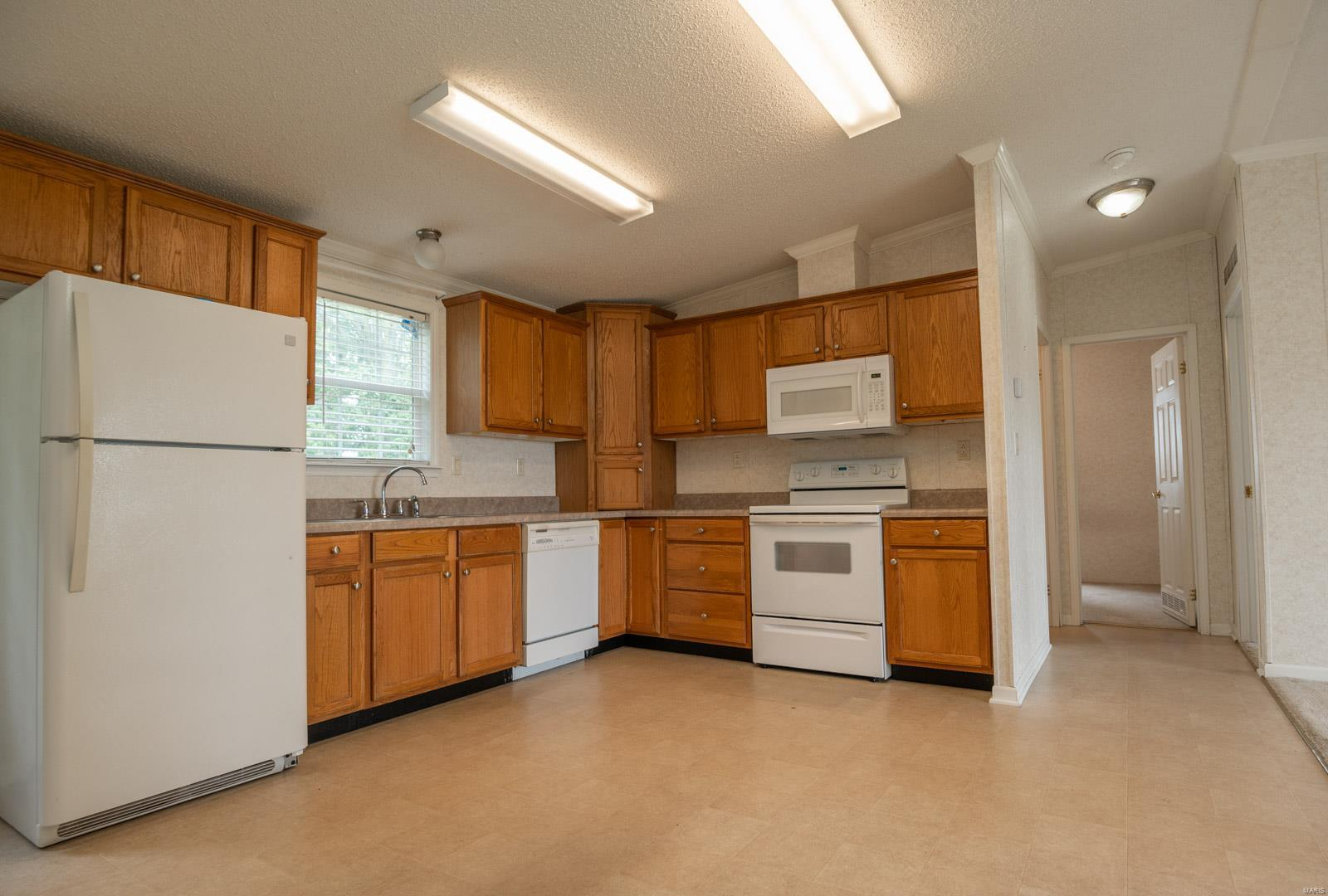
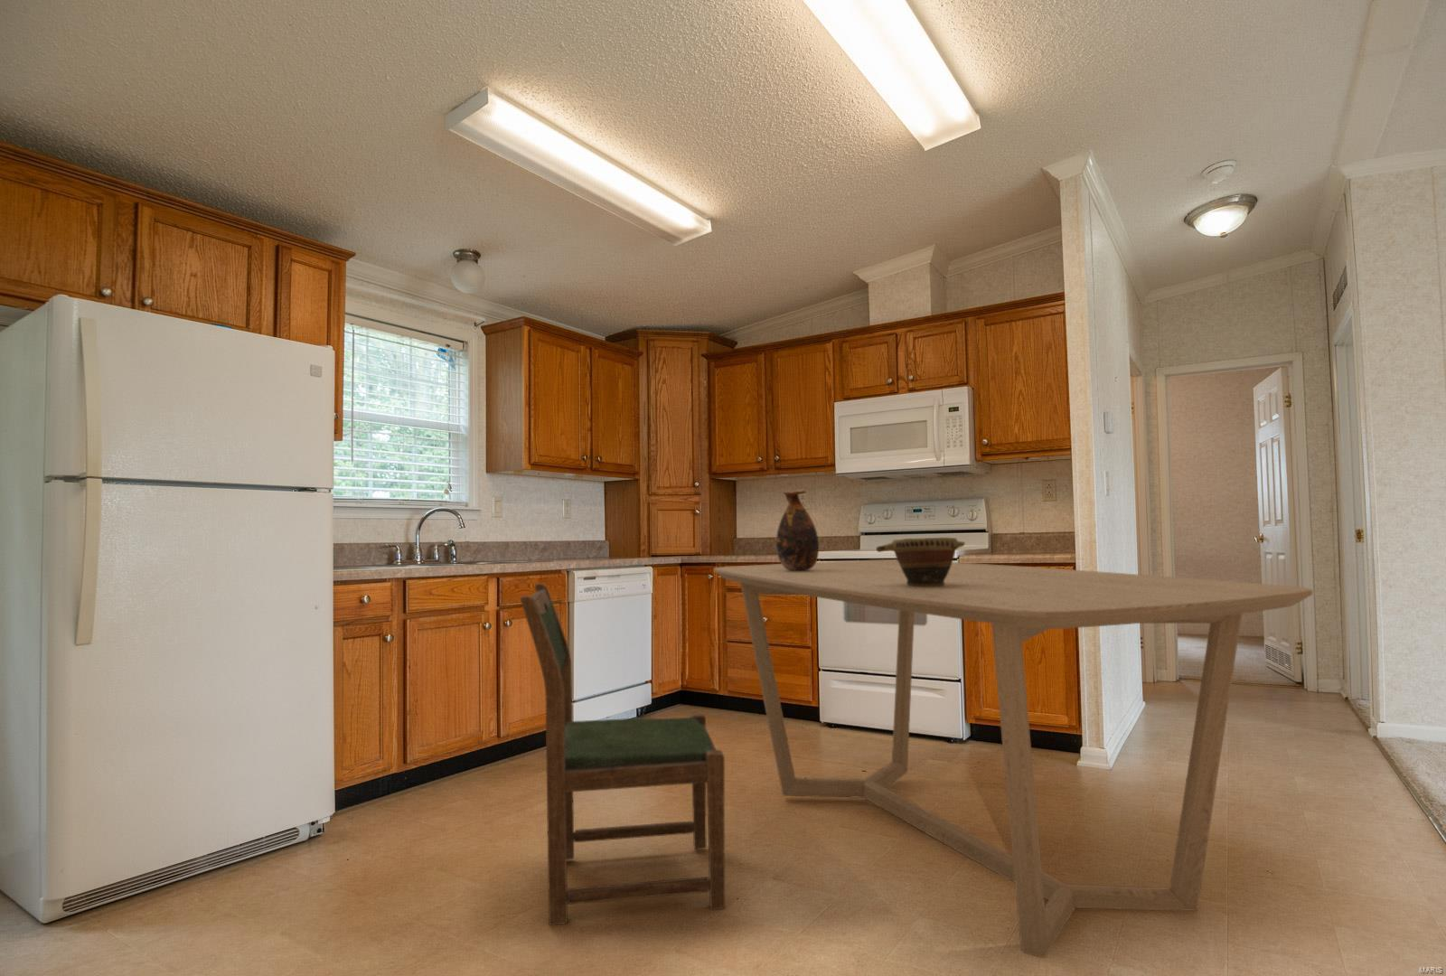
+ bowl [874,537,966,586]
+ vase [775,488,820,571]
+ dining table [713,559,1314,959]
+ dining chair [519,583,725,926]
